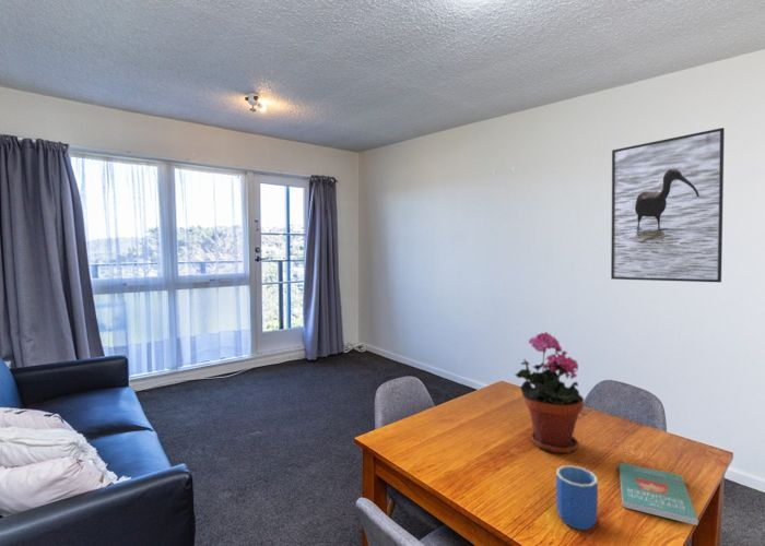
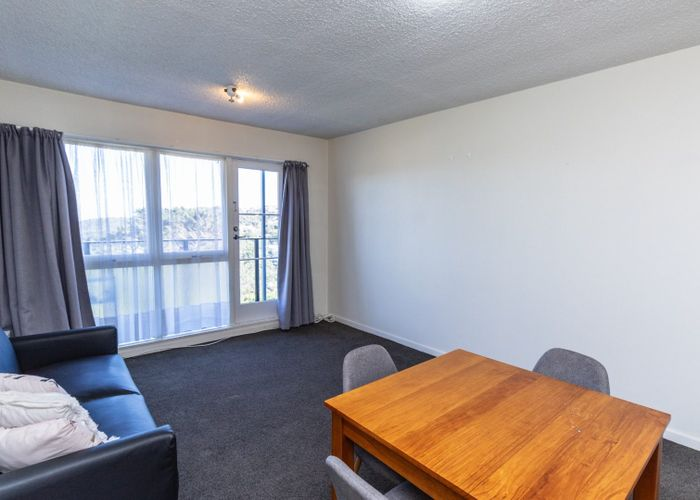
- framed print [610,127,726,284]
- book [619,462,699,526]
- potted plant [514,331,585,454]
- mug [555,464,599,531]
